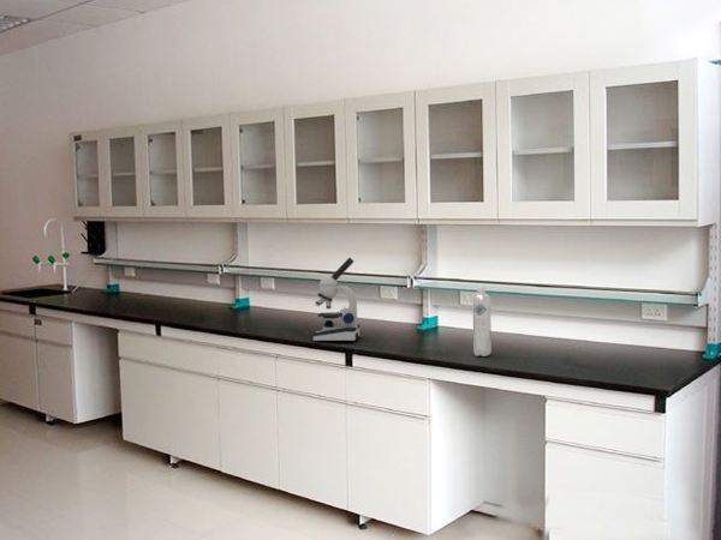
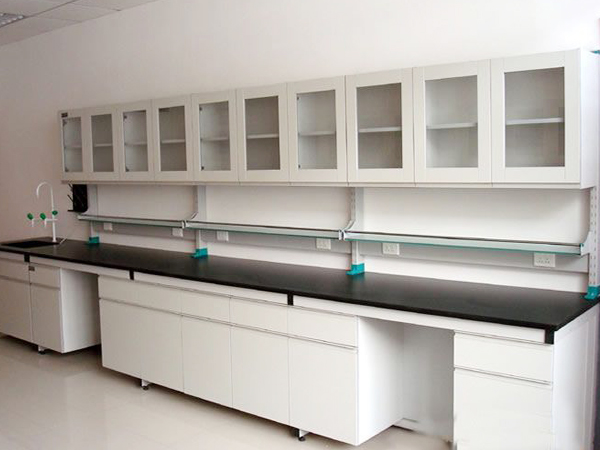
- beverage bottle [471,286,493,358]
- microscope [311,257,360,343]
